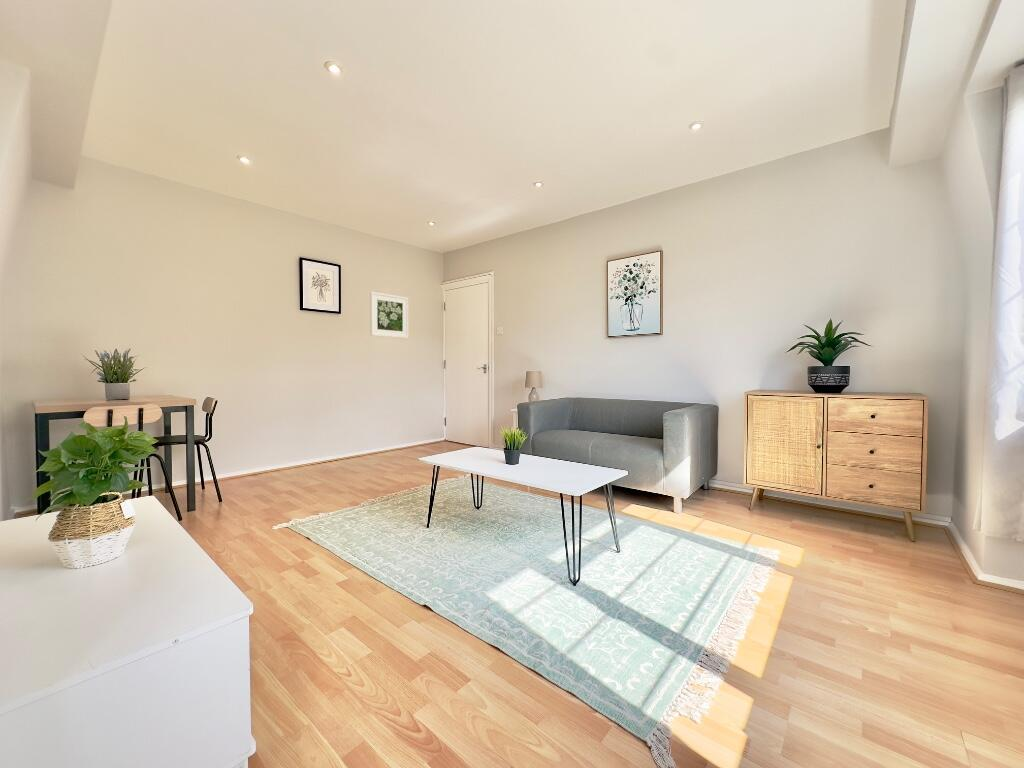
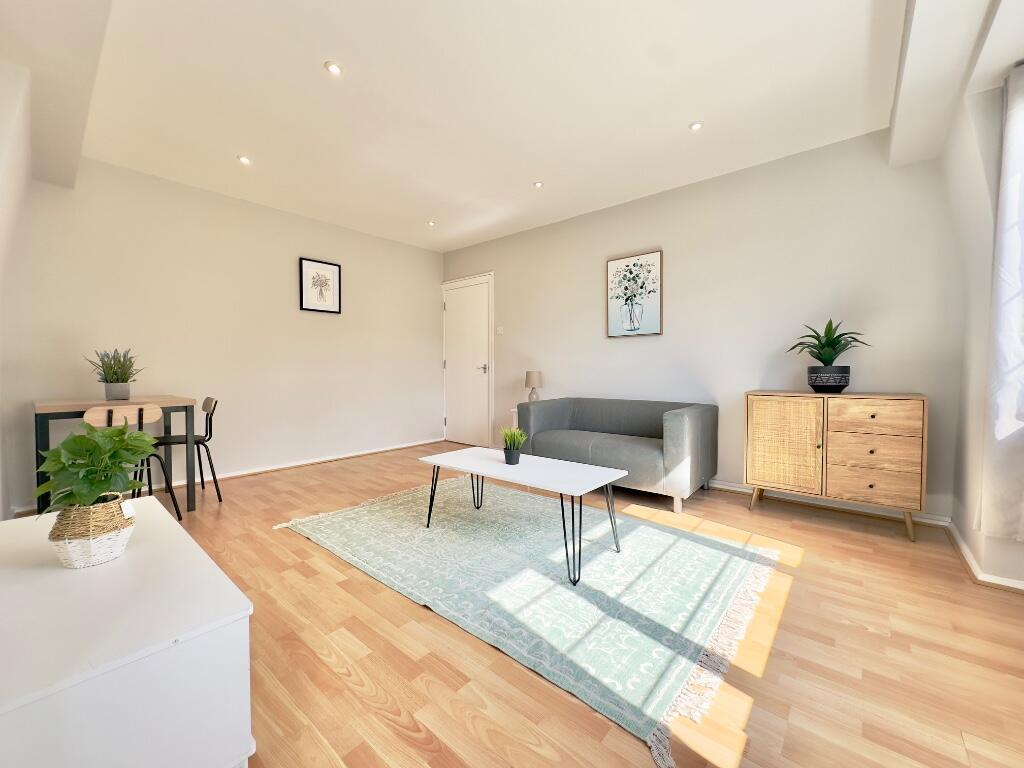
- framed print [369,291,409,339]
